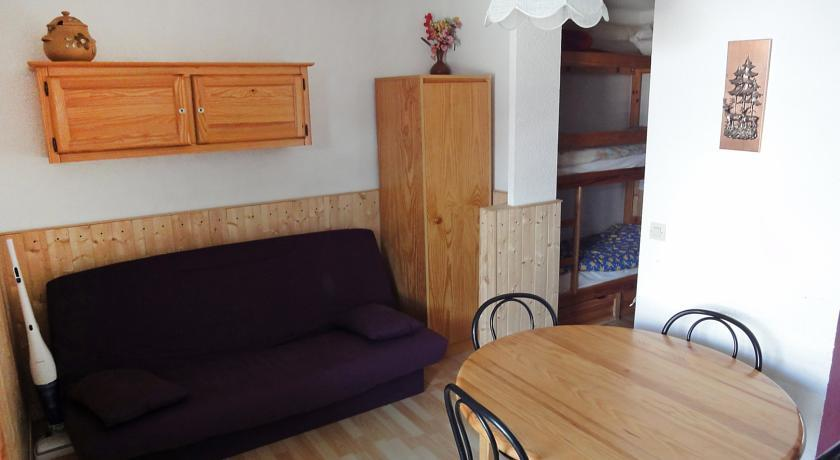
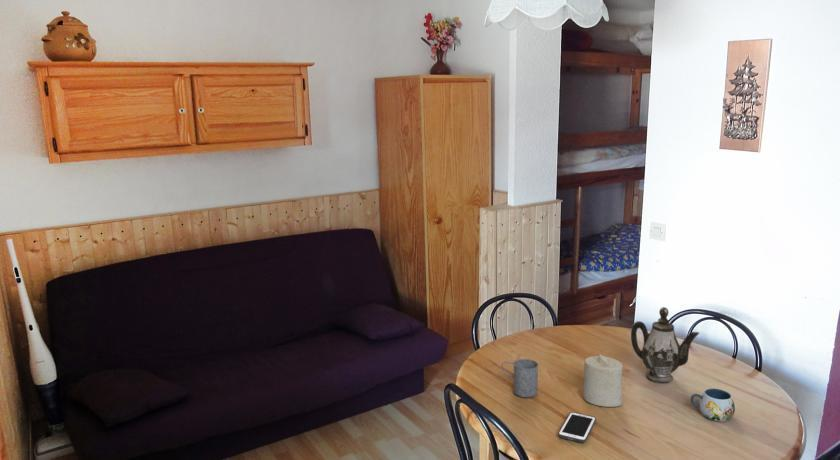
+ cell phone [557,411,597,444]
+ mug [501,358,539,398]
+ teapot [630,306,700,384]
+ mug [690,388,736,423]
+ candle [582,353,624,408]
